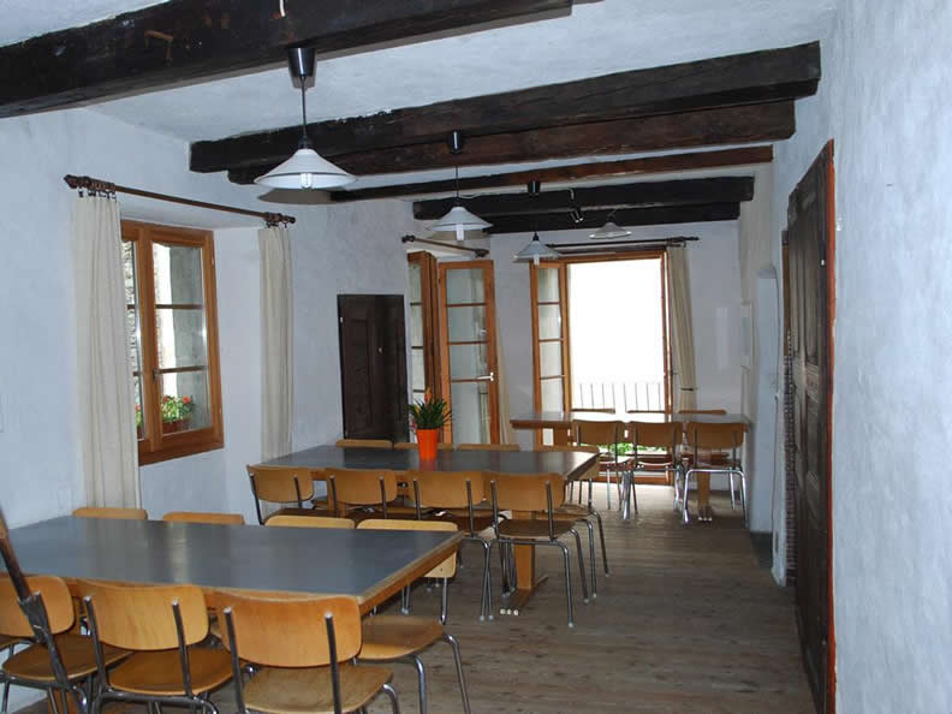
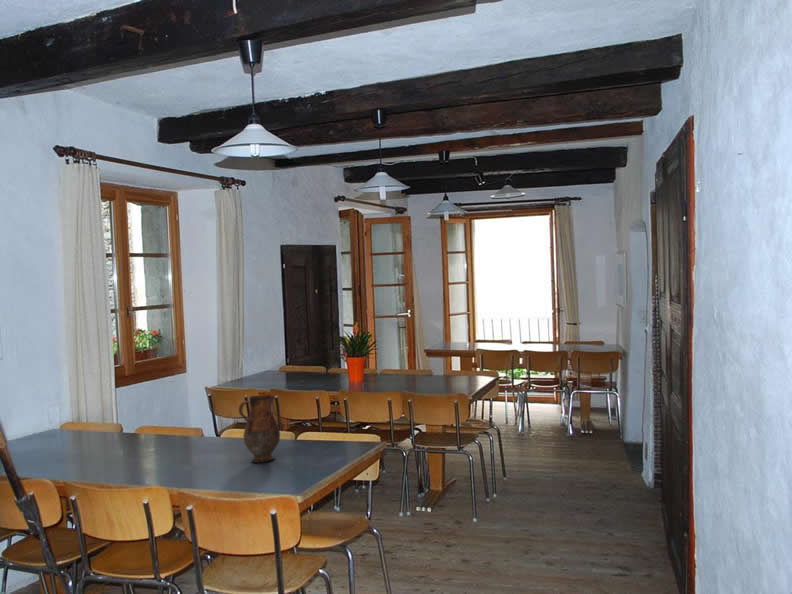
+ pitcher [238,395,281,464]
